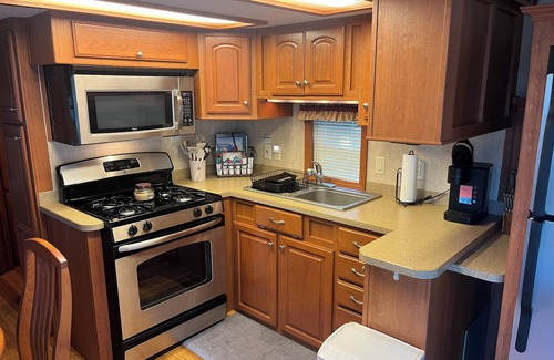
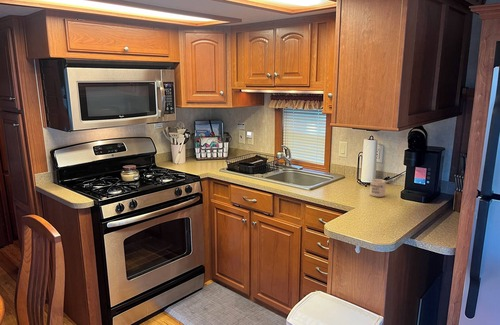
+ mug [369,178,387,198]
